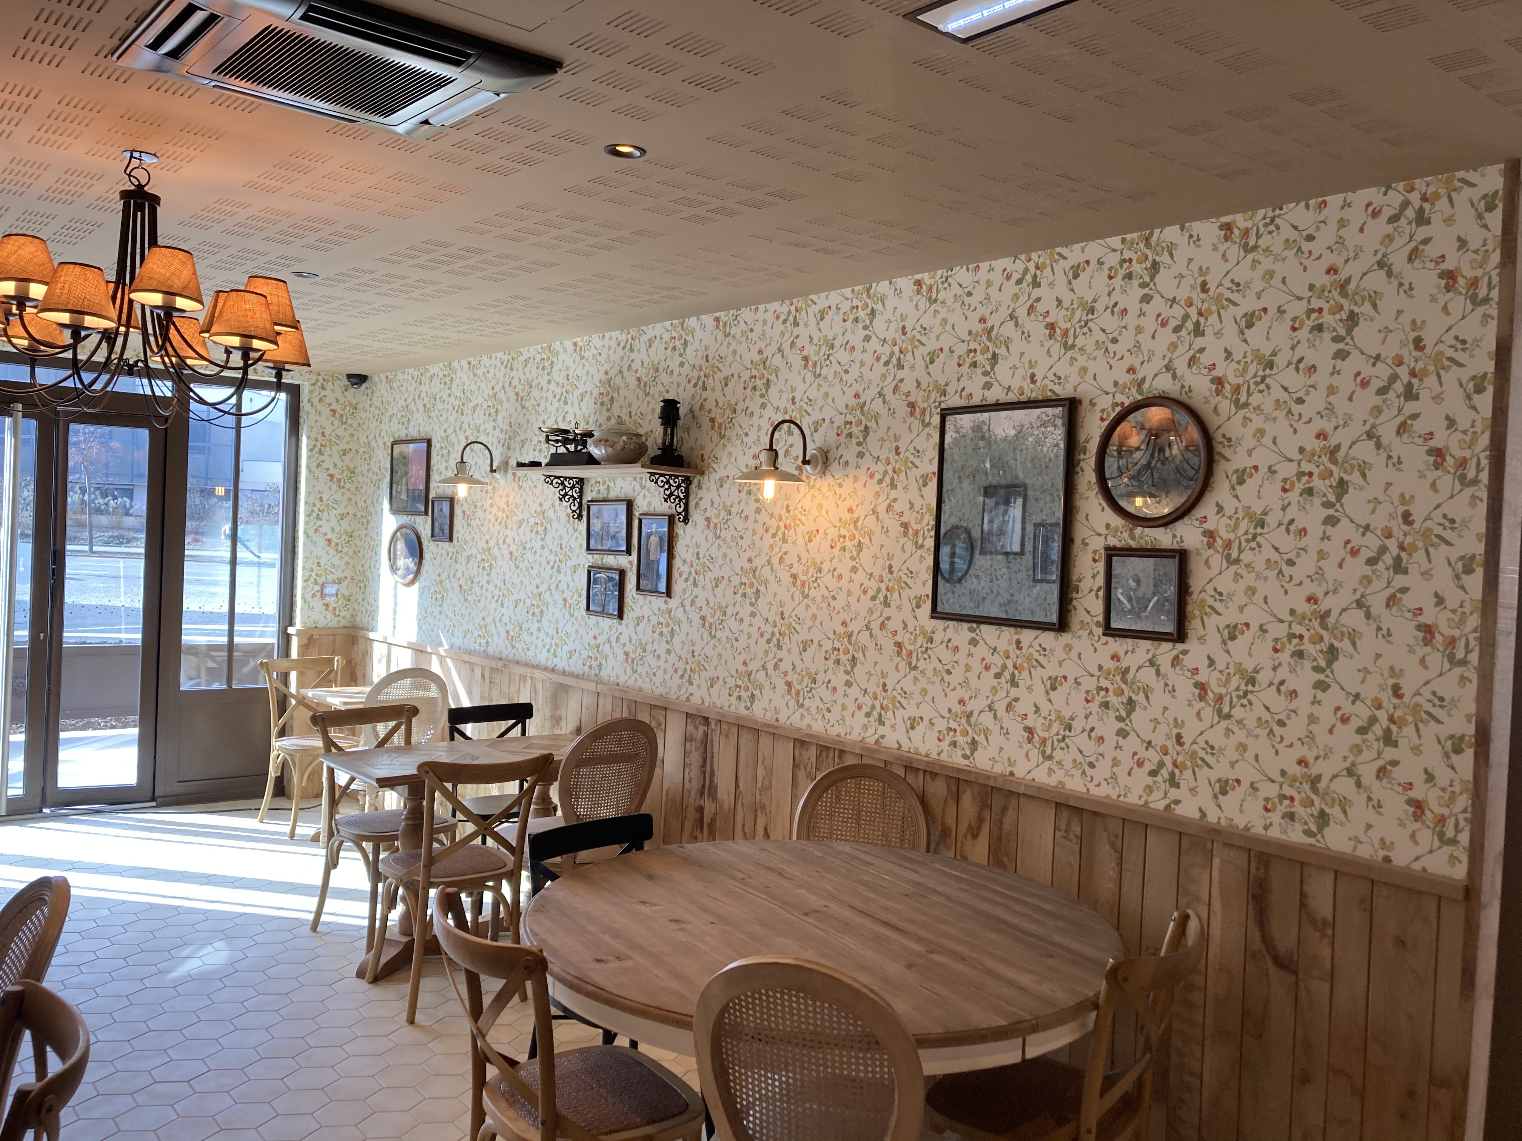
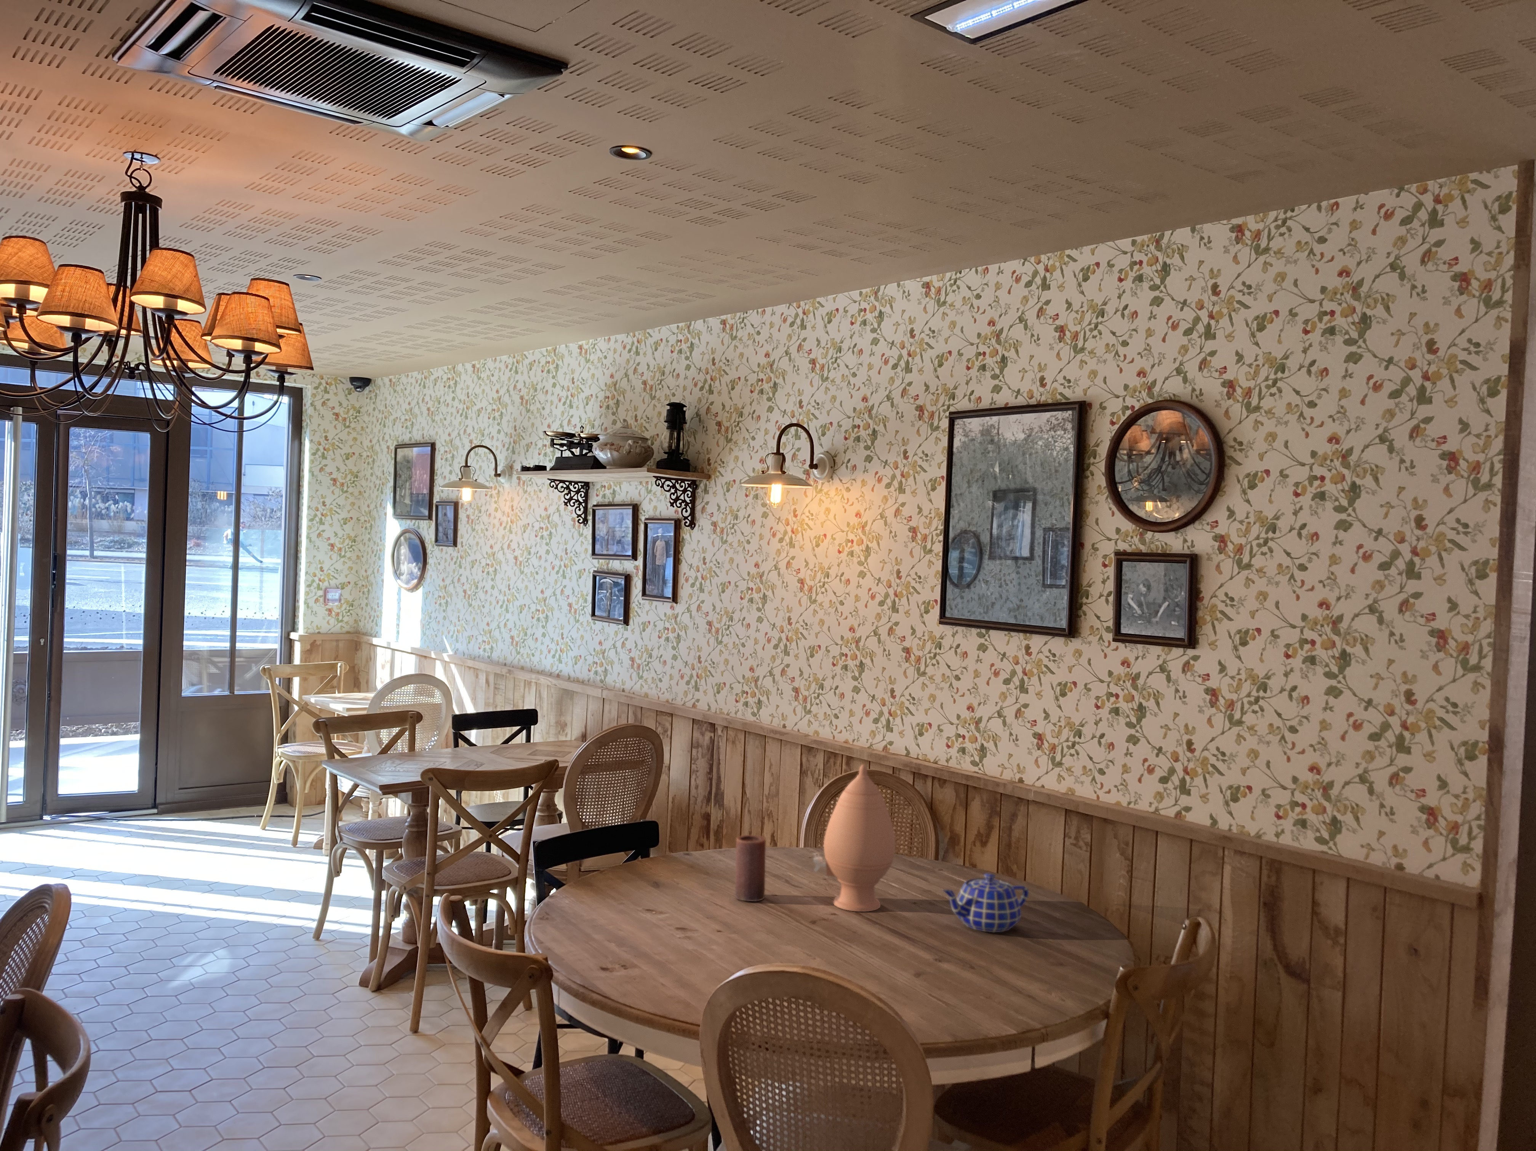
+ vase [813,764,896,912]
+ candle [734,834,766,902]
+ teapot [942,873,1029,932]
